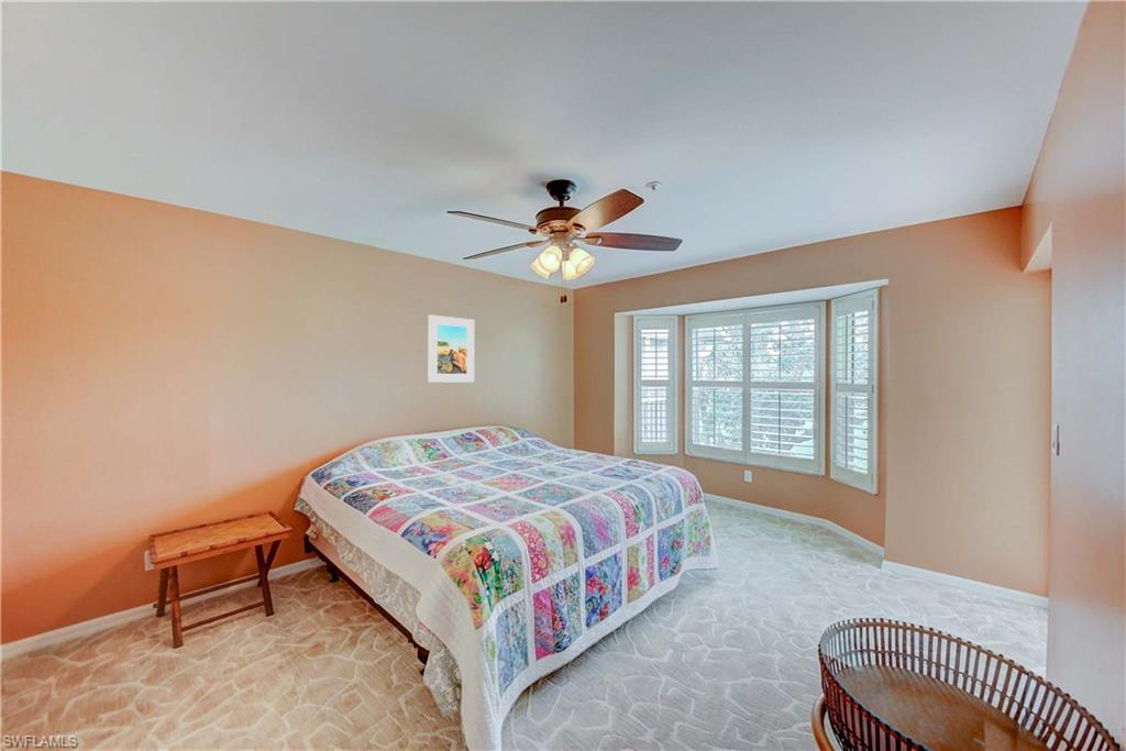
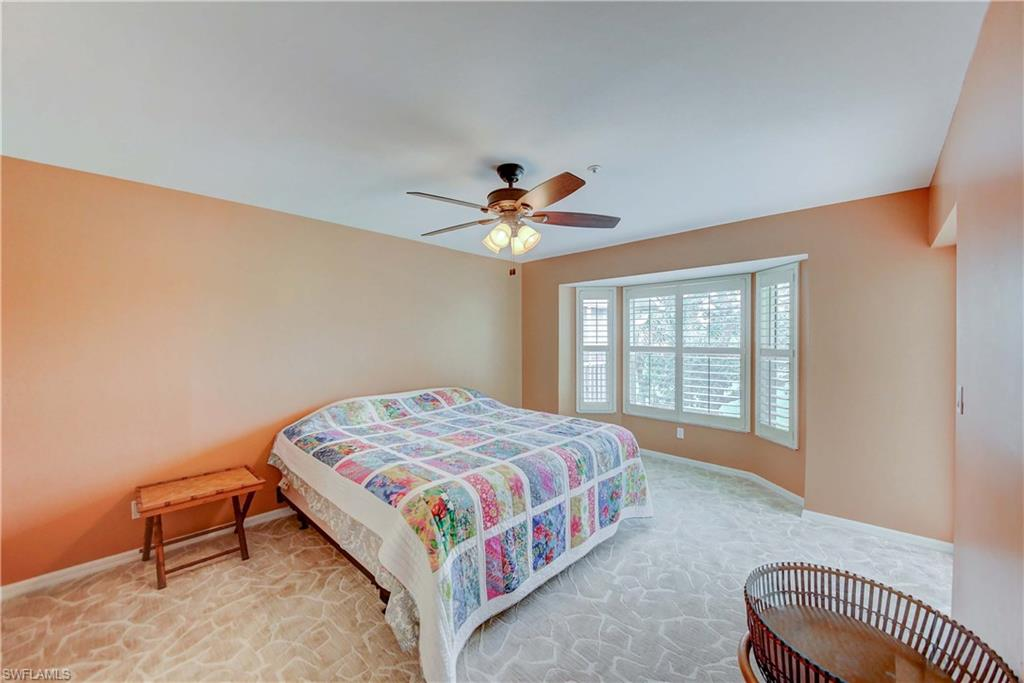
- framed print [428,313,475,384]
